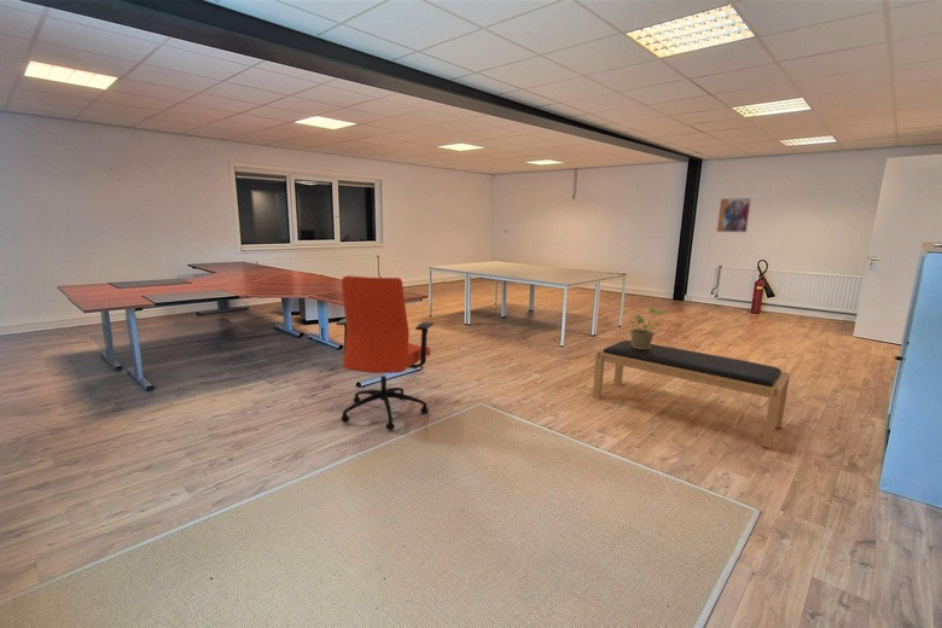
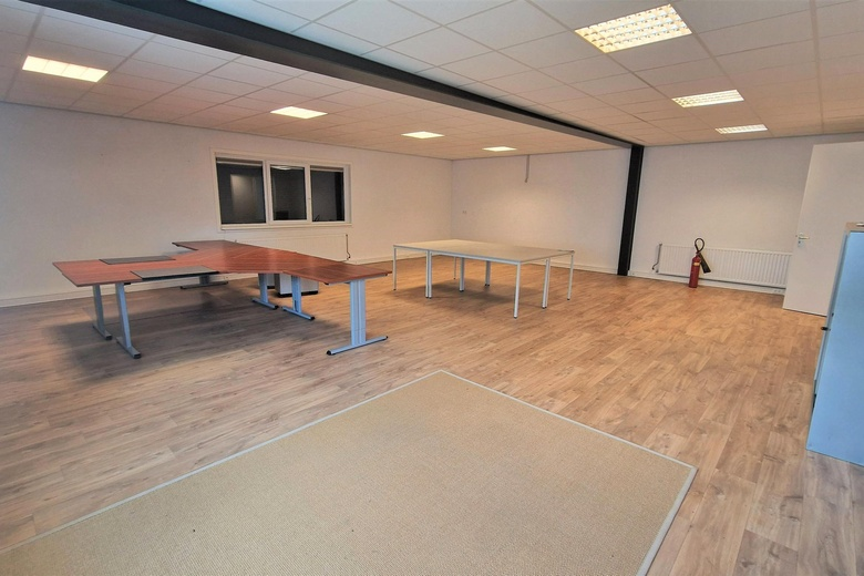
- bench [592,339,791,449]
- wall art [715,197,752,233]
- potted plant [627,307,665,349]
- office chair [335,274,435,432]
